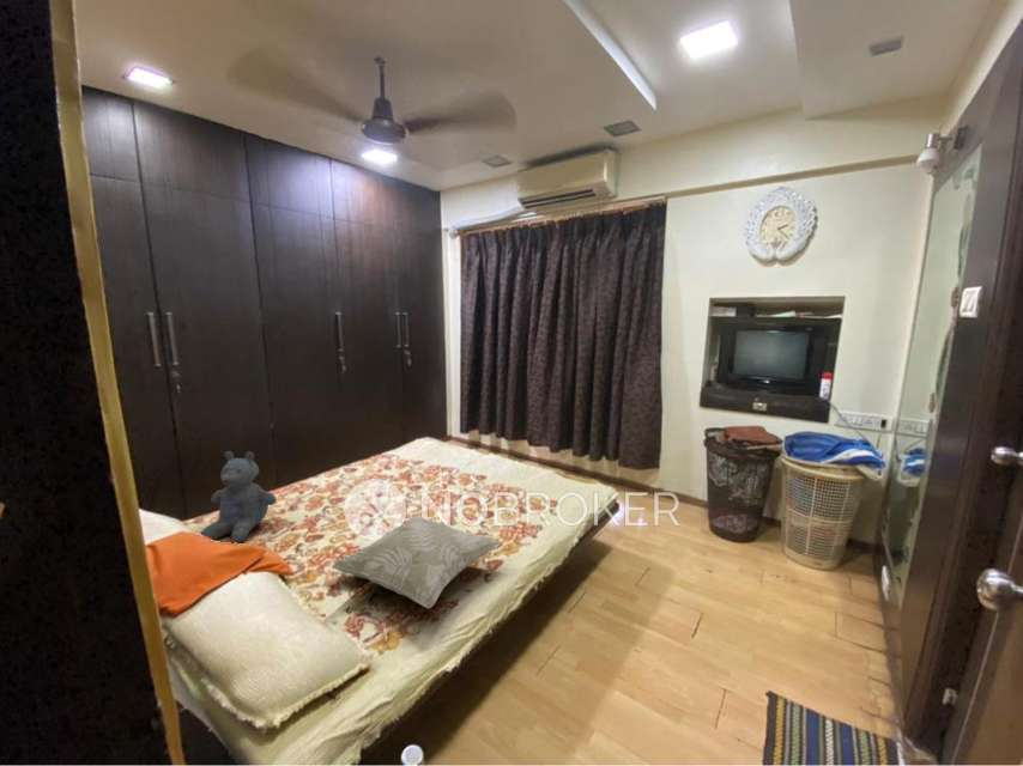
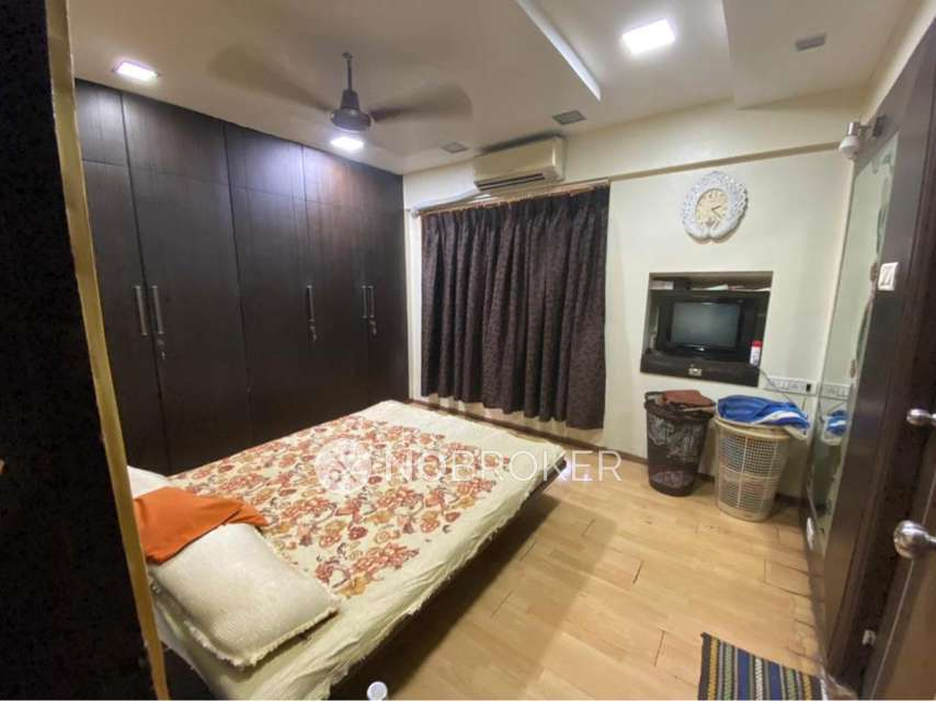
- stuffed bear [199,450,278,545]
- decorative pillow [329,513,502,609]
